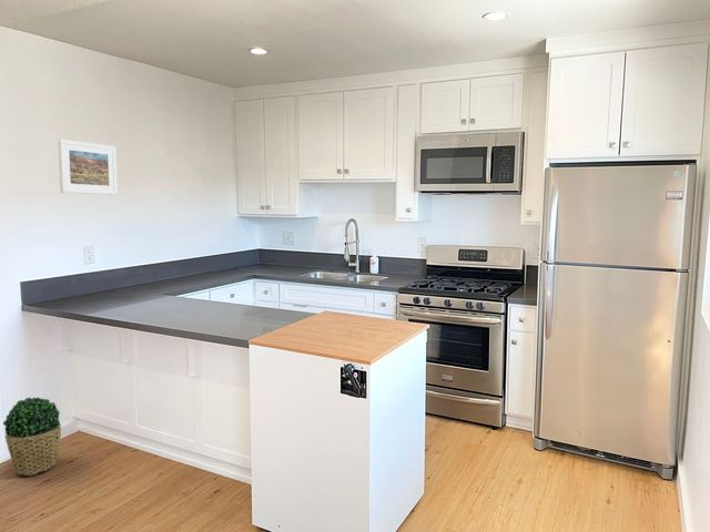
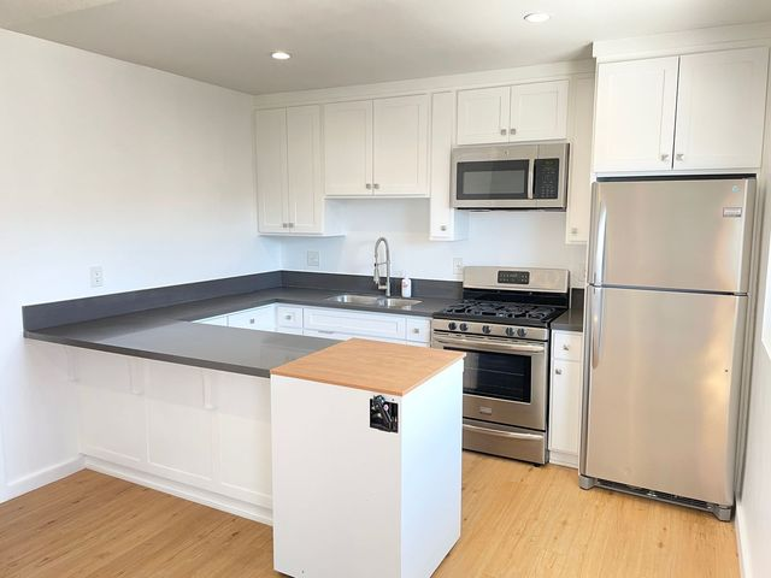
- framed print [57,137,119,196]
- potted plant [2,397,62,477]
